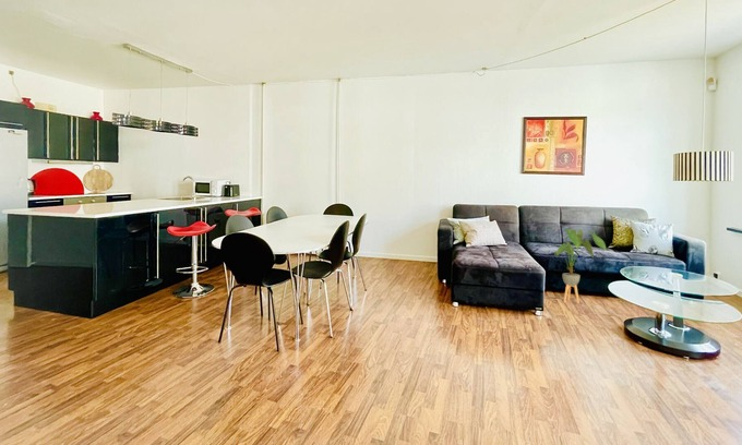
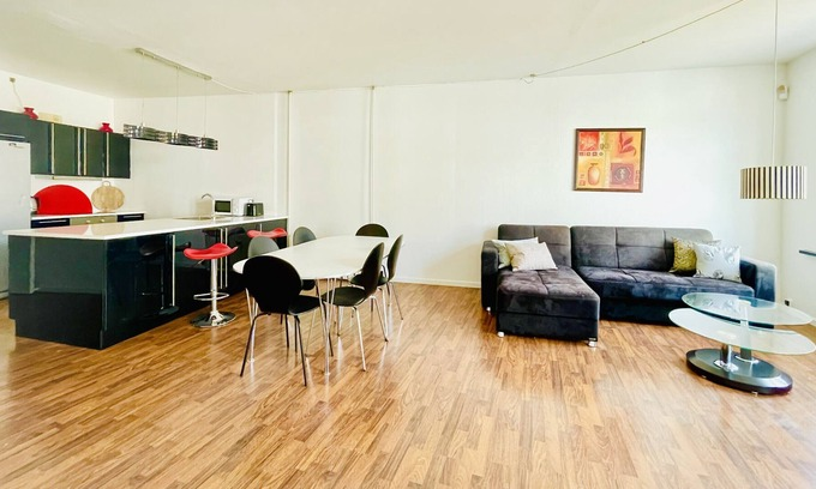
- house plant [553,227,607,304]
